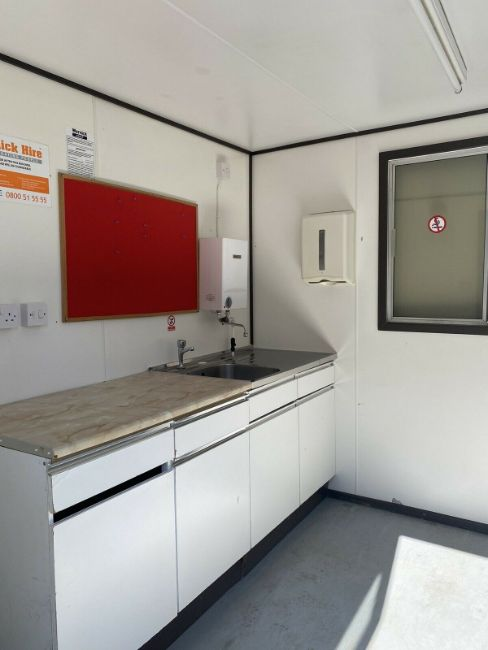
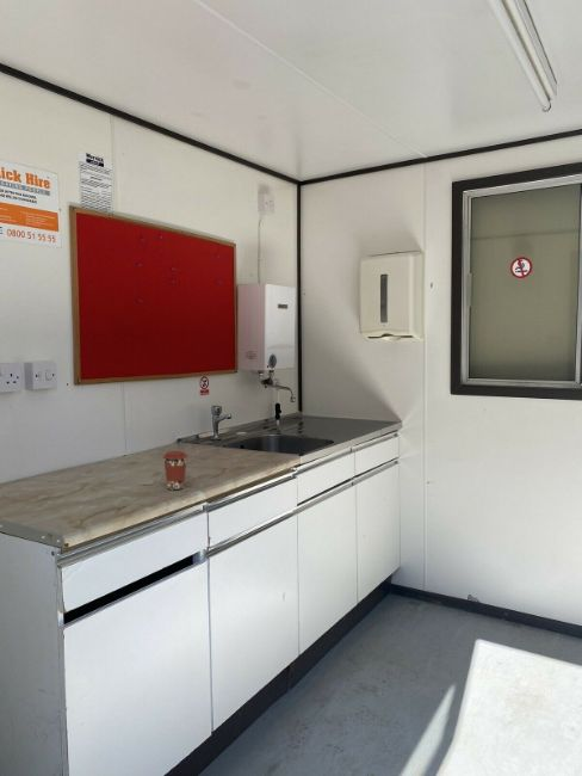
+ coffee cup [161,450,190,491]
